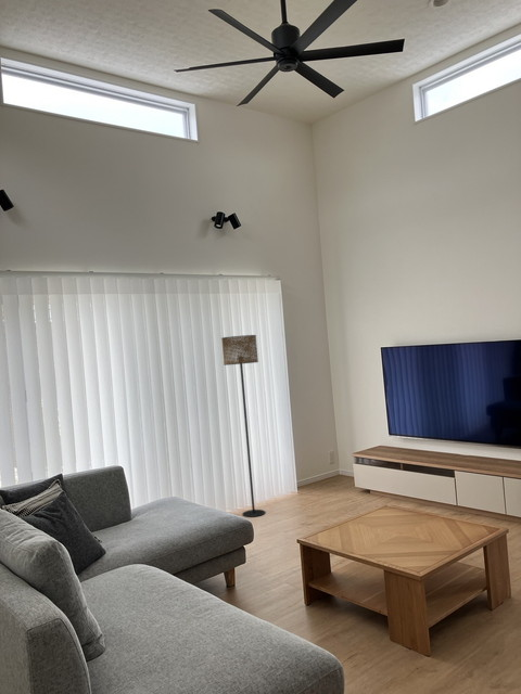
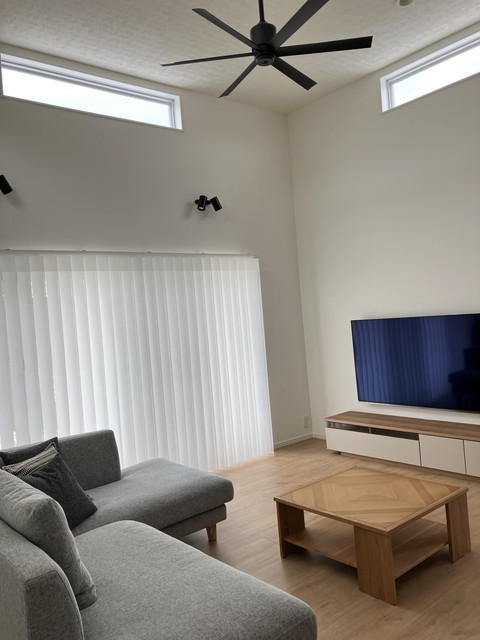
- floor lamp [220,334,266,518]
